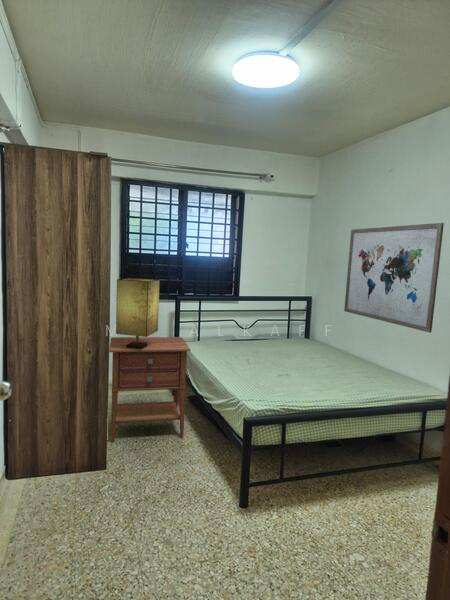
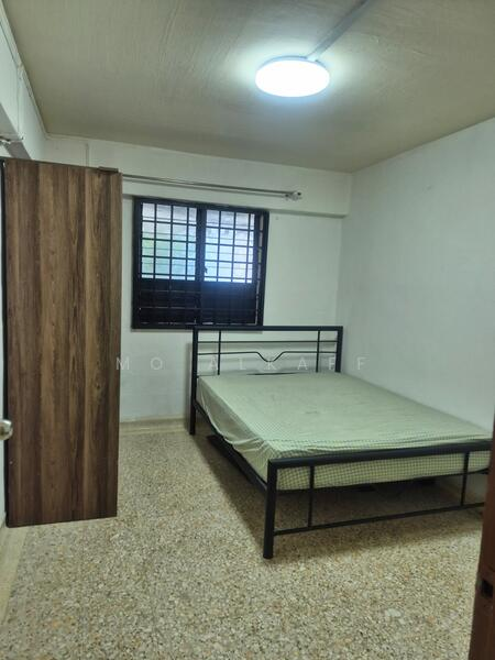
- wall art [343,222,445,334]
- nightstand [108,336,191,443]
- table lamp [115,277,161,349]
